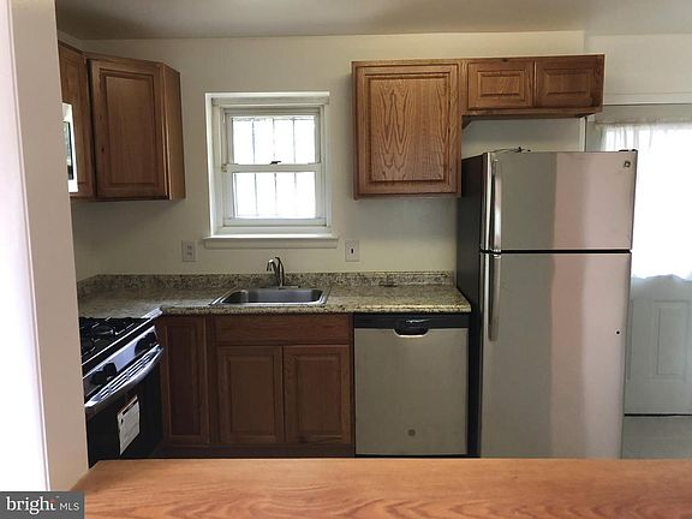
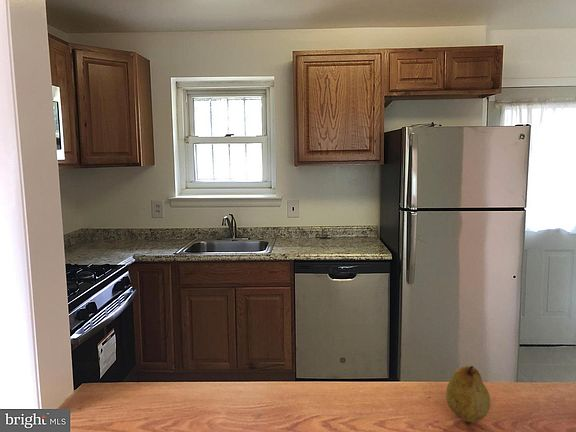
+ fruit [445,365,491,423]
